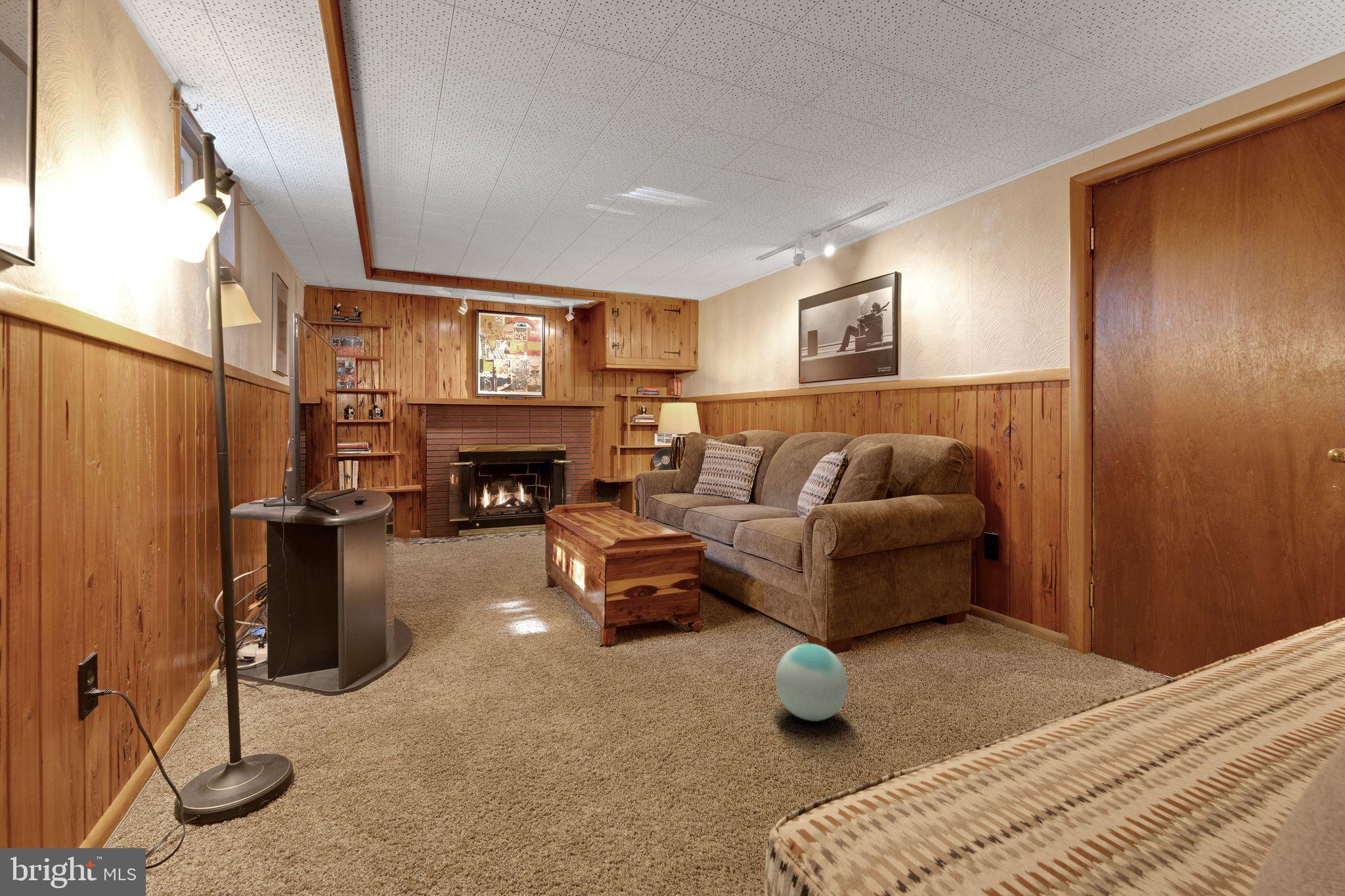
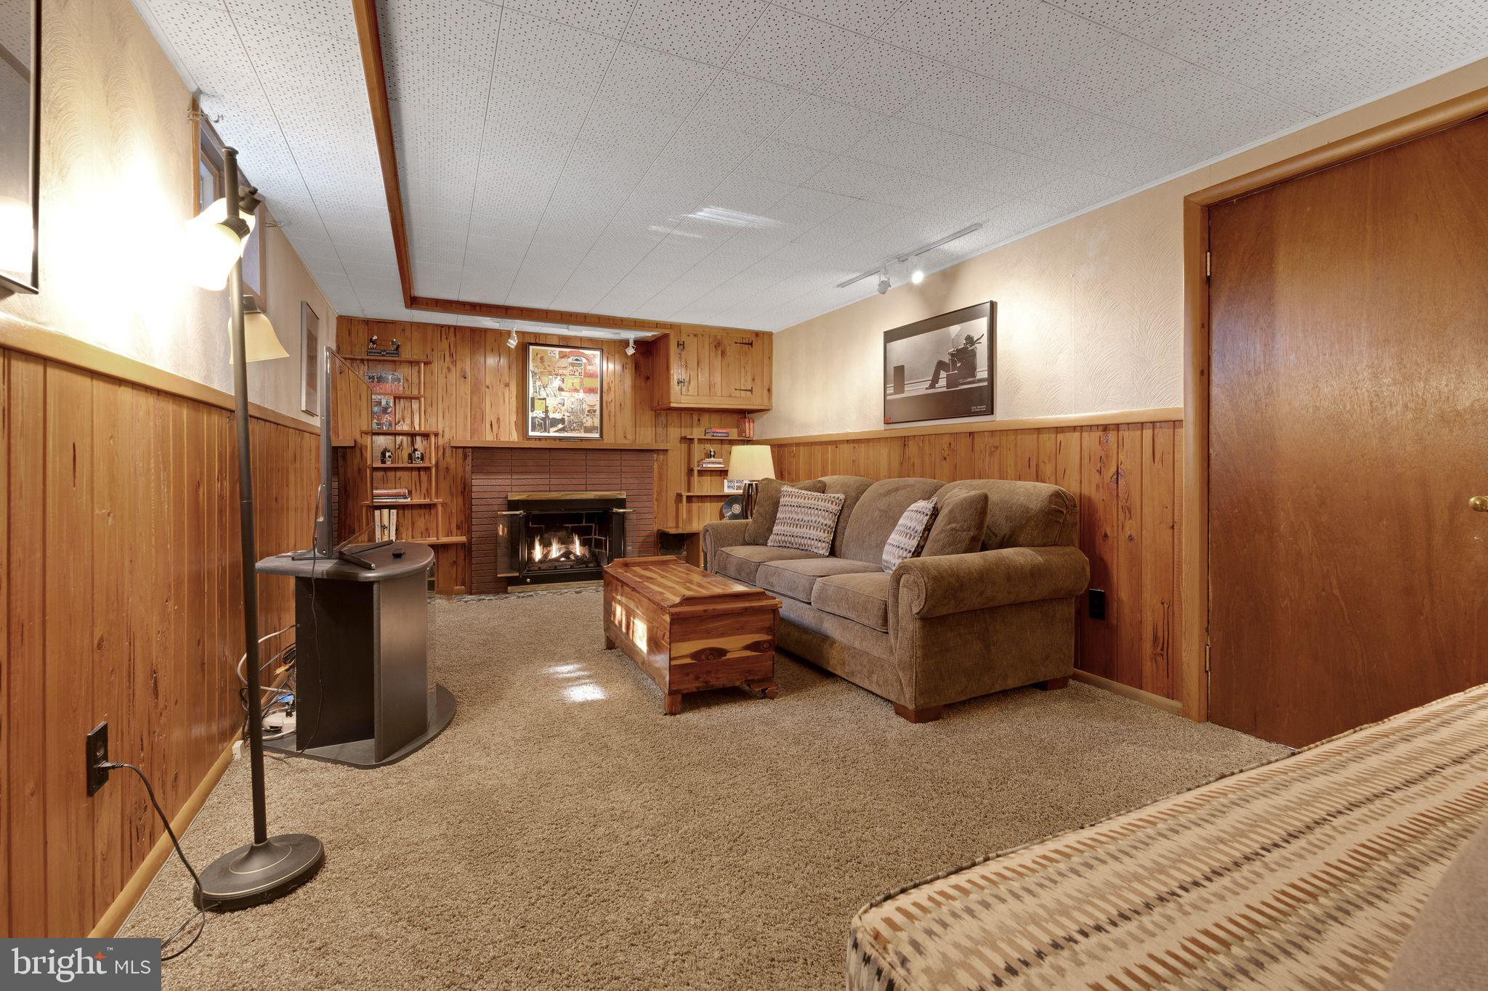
- ball [775,643,849,722]
